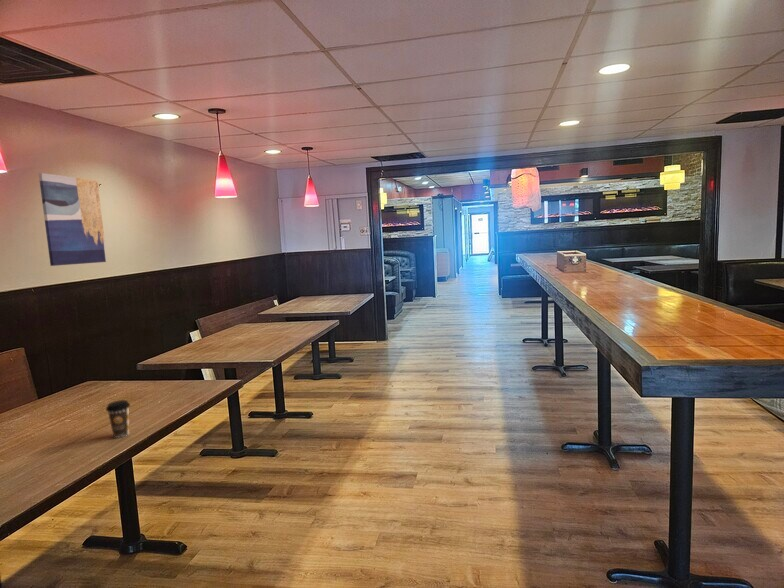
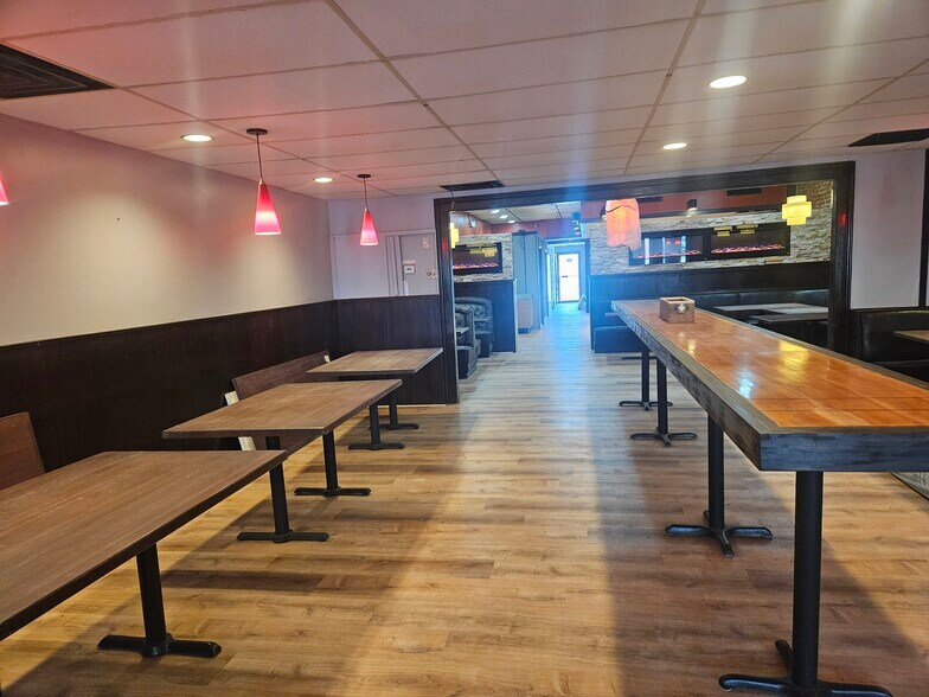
- wall art [38,172,108,267]
- coffee cup [105,399,131,439]
